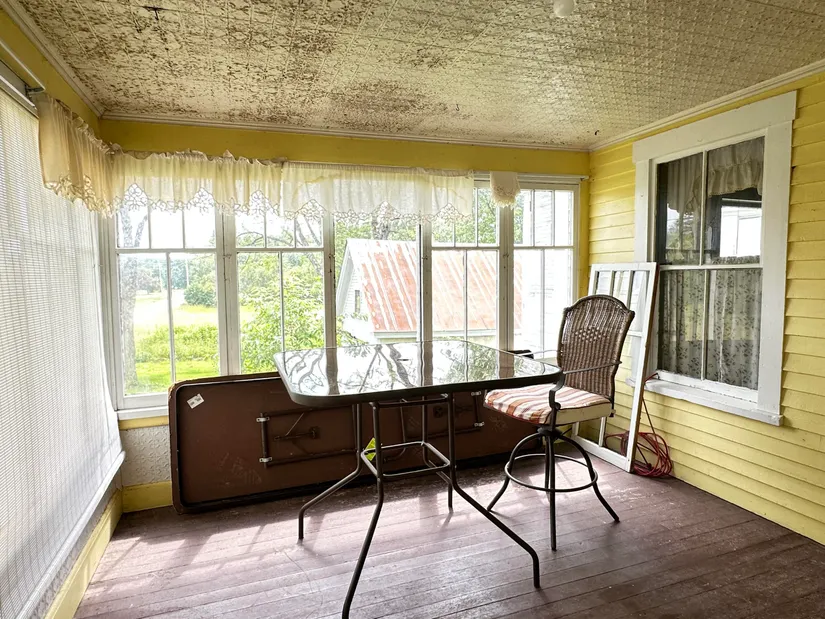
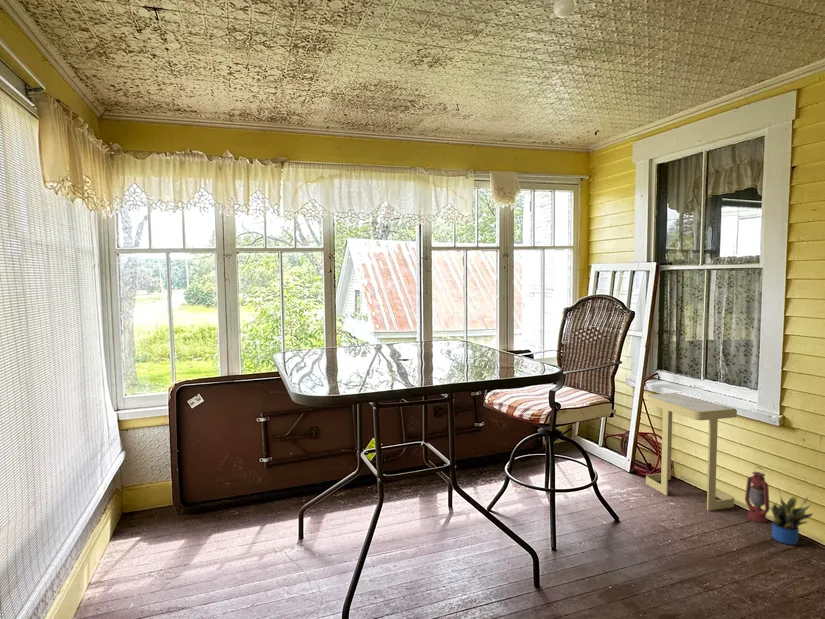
+ potted plant [770,492,814,546]
+ side table [645,392,738,512]
+ lantern [744,465,771,524]
